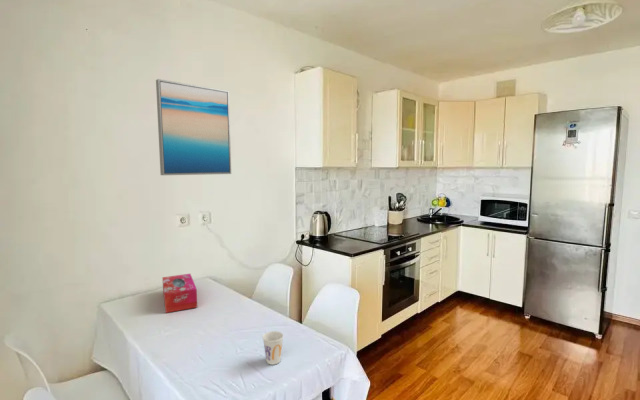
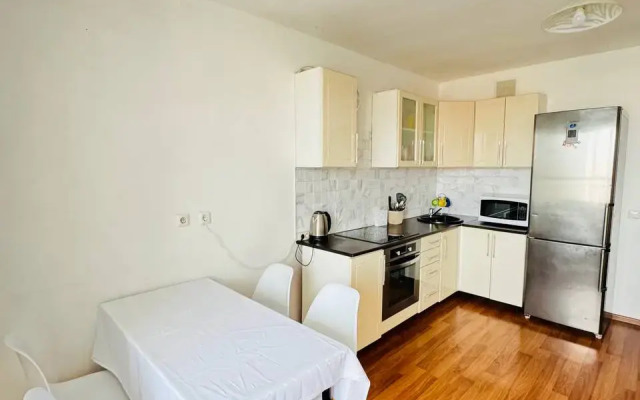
- cup [262,330,284,366]
- tissue box [161,273,198,314]
- wall art [155,78,232,176]
